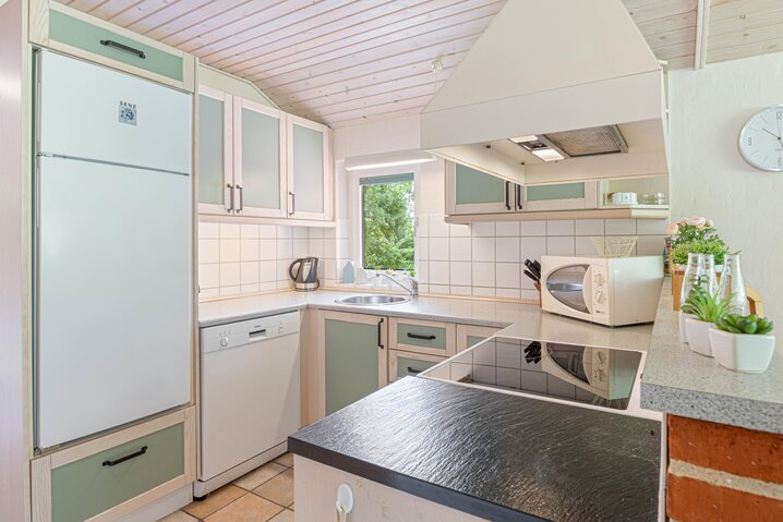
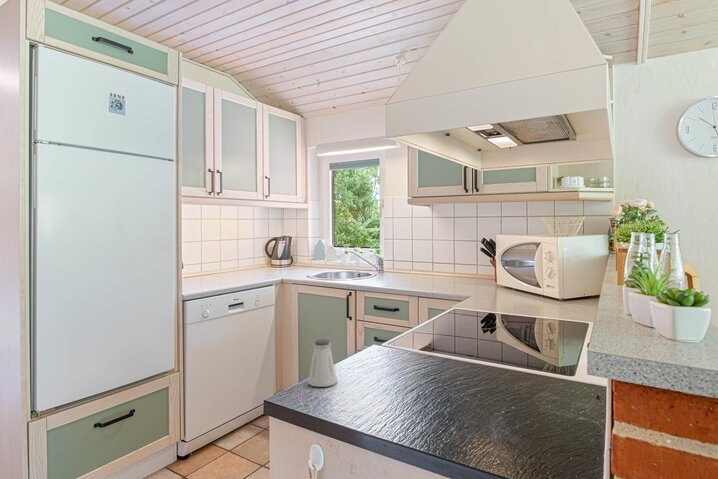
+ saltshaker [307,338,338,388]
